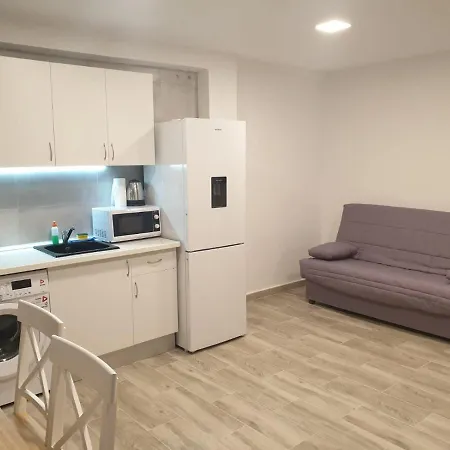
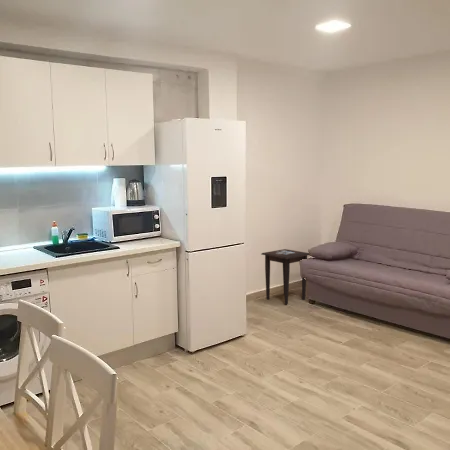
+ side table [260,248,310,305]
